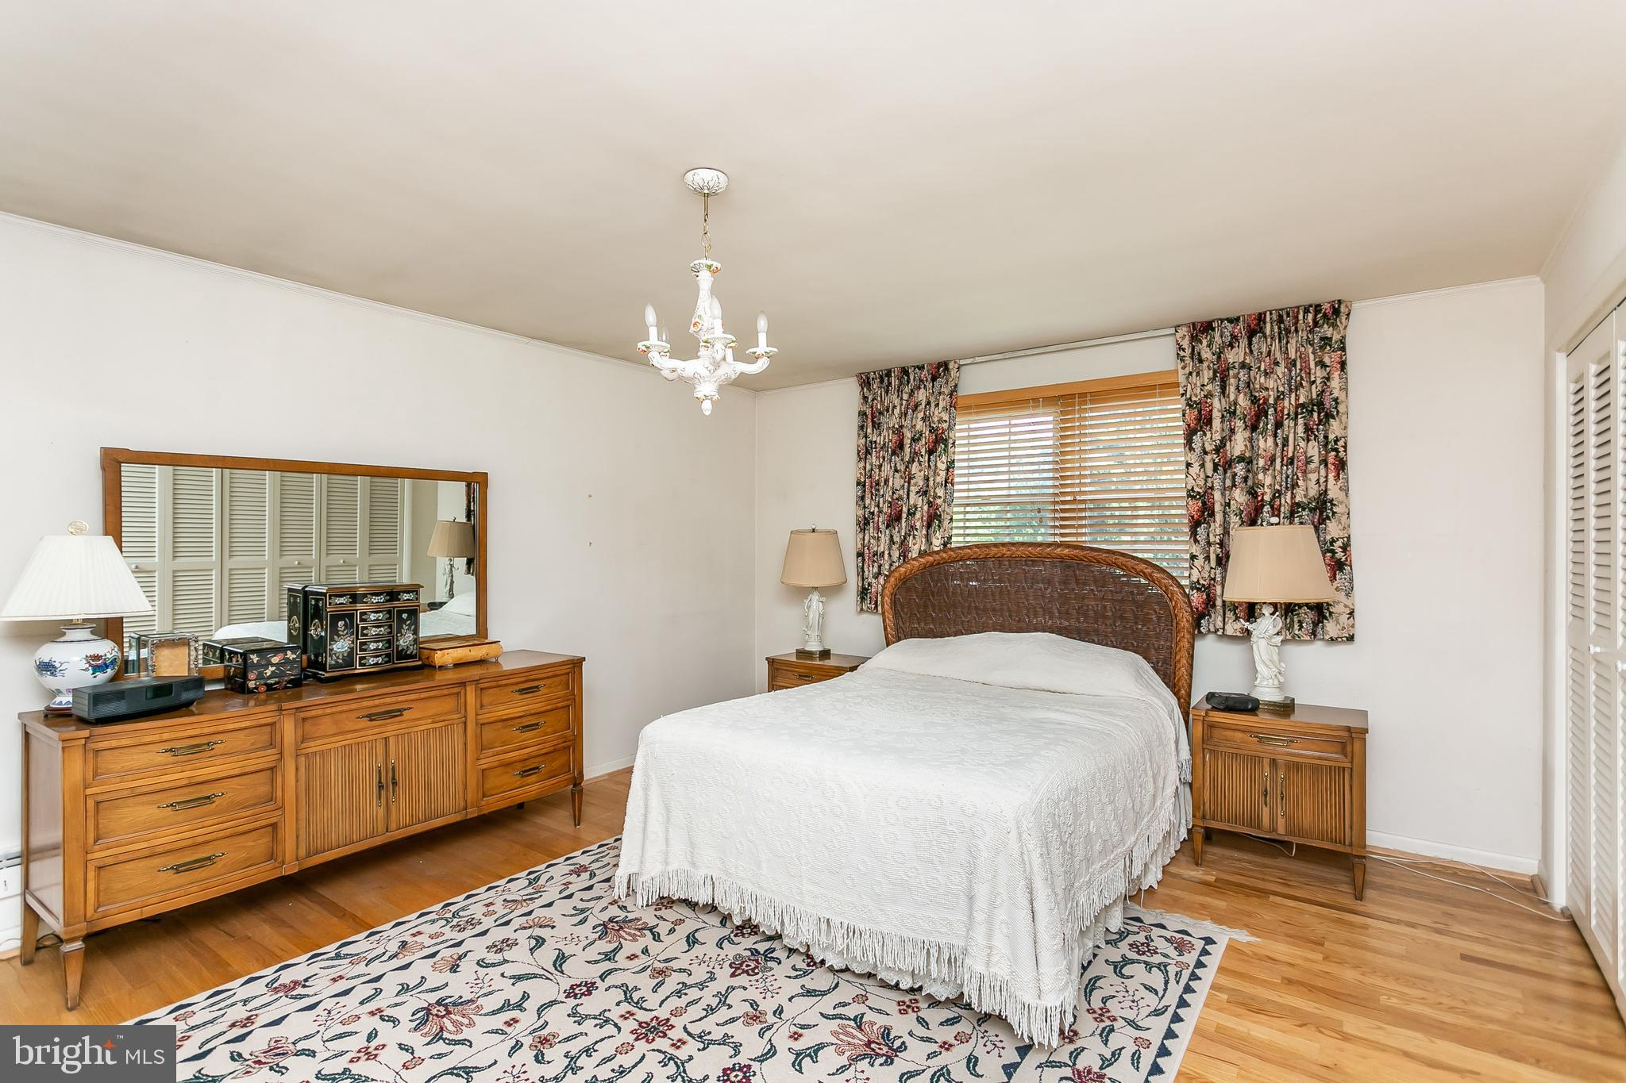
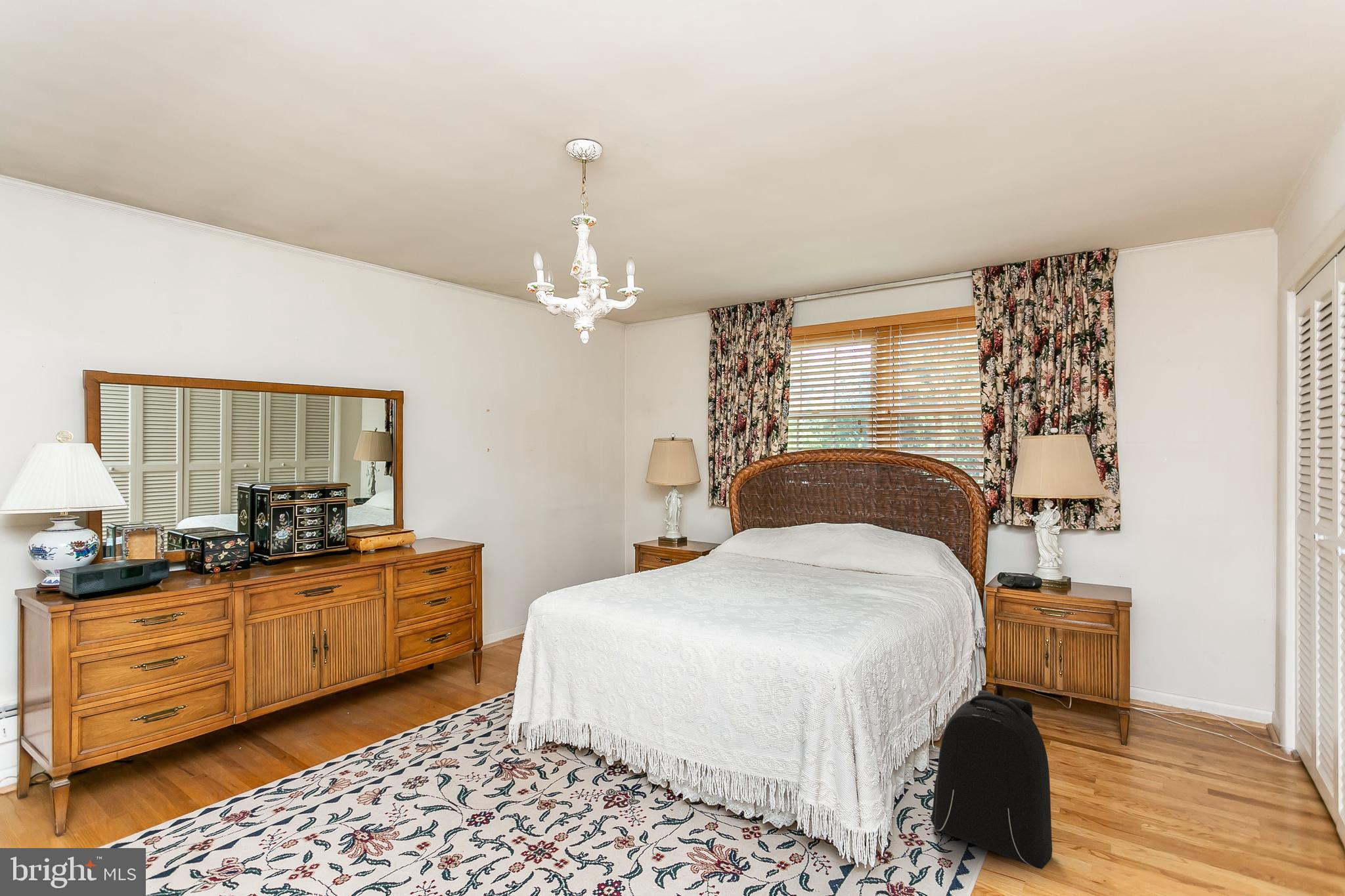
+ backpack [931,690,1053,870]
